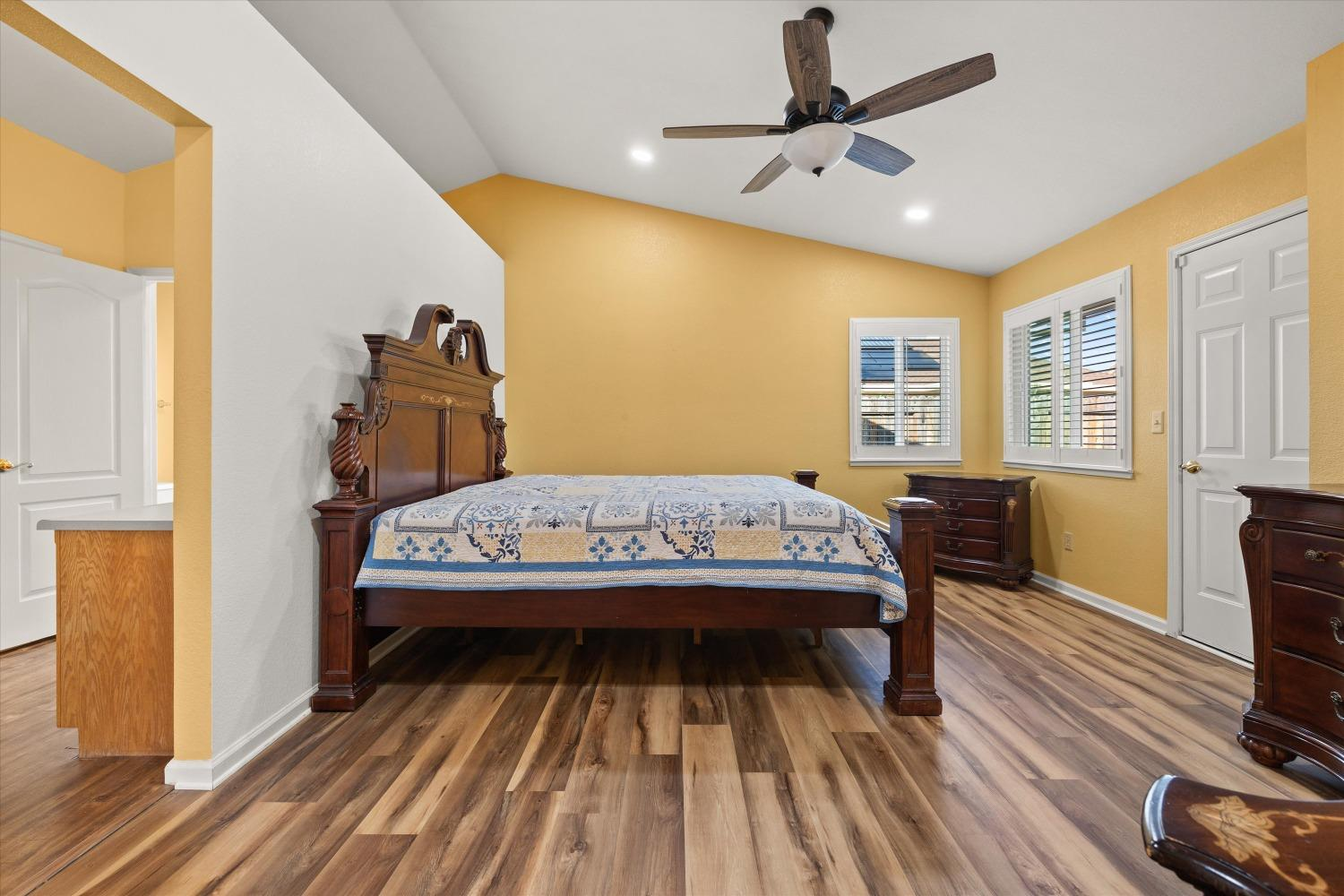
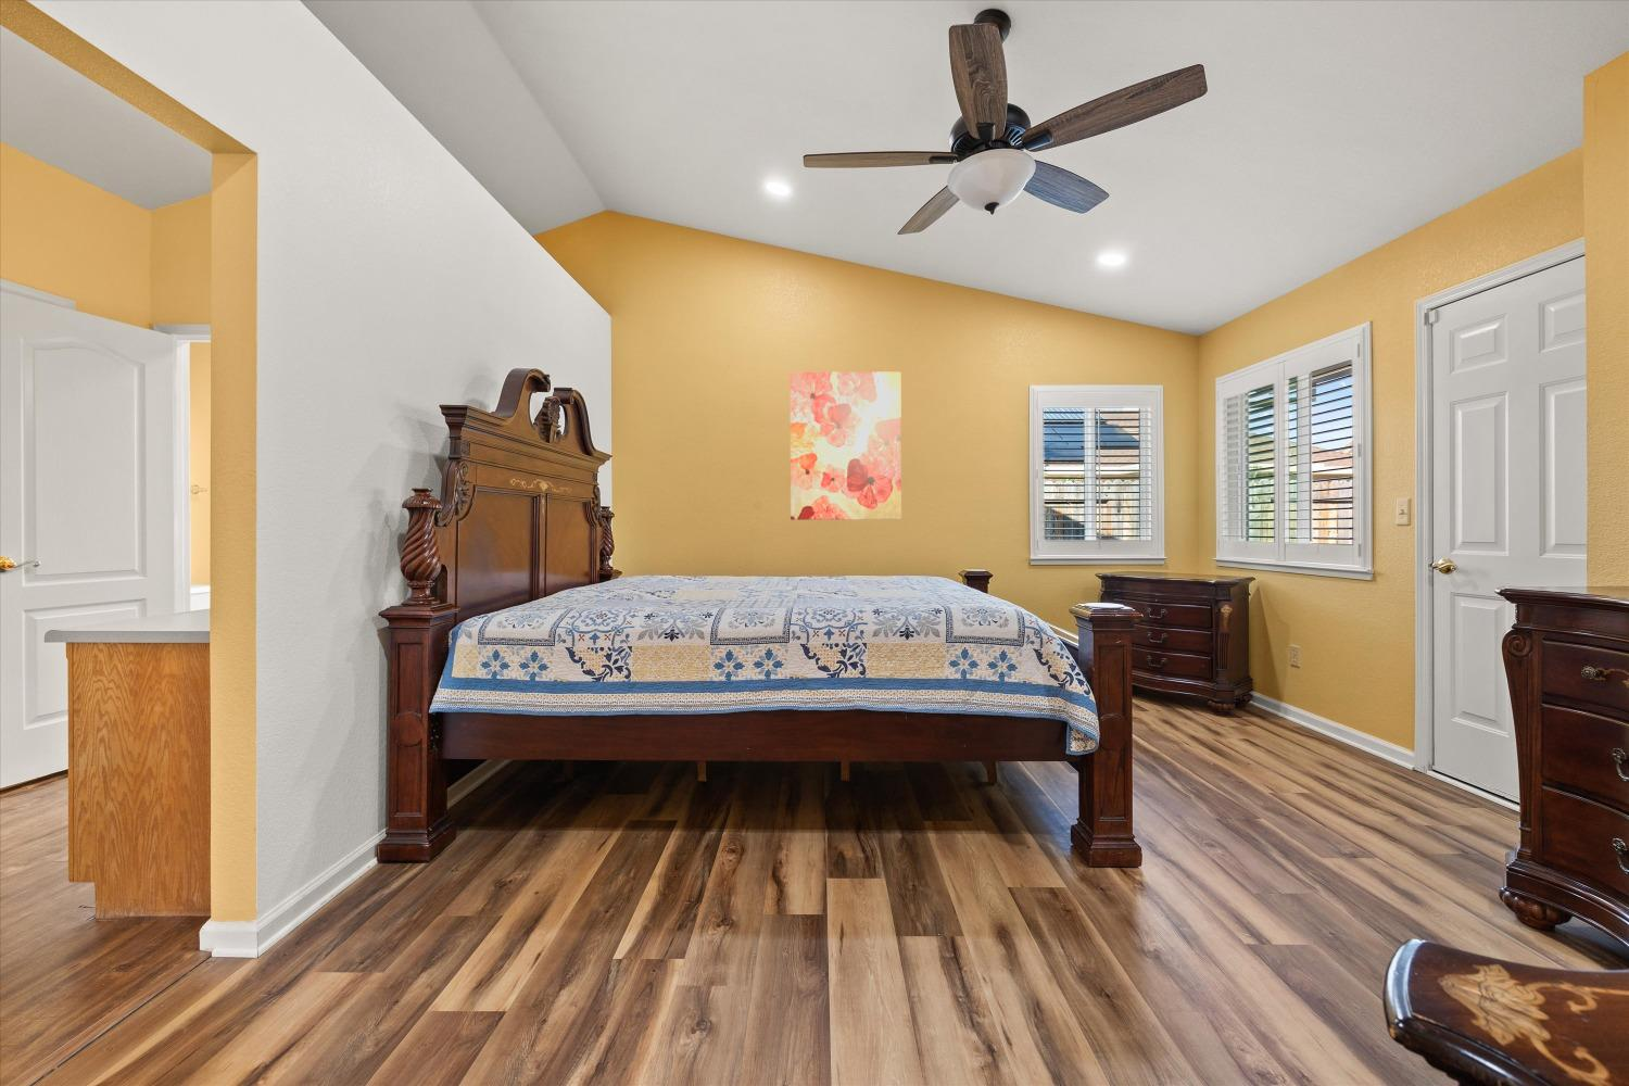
+ wall art [789,371,903,521]
